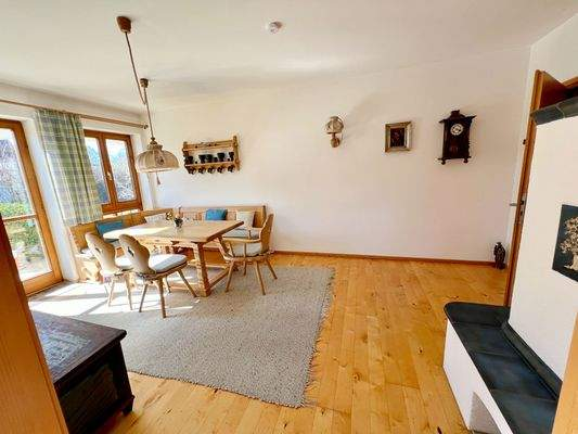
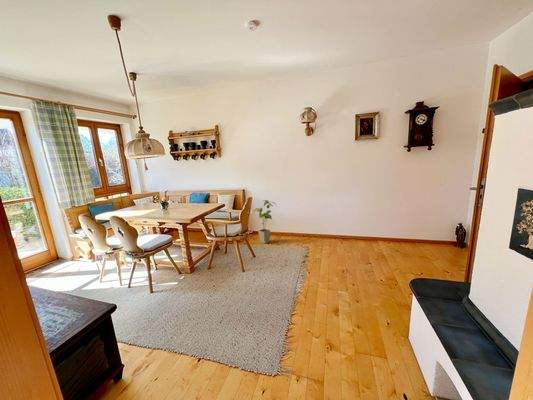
+ house plant [253,199,278,245]
